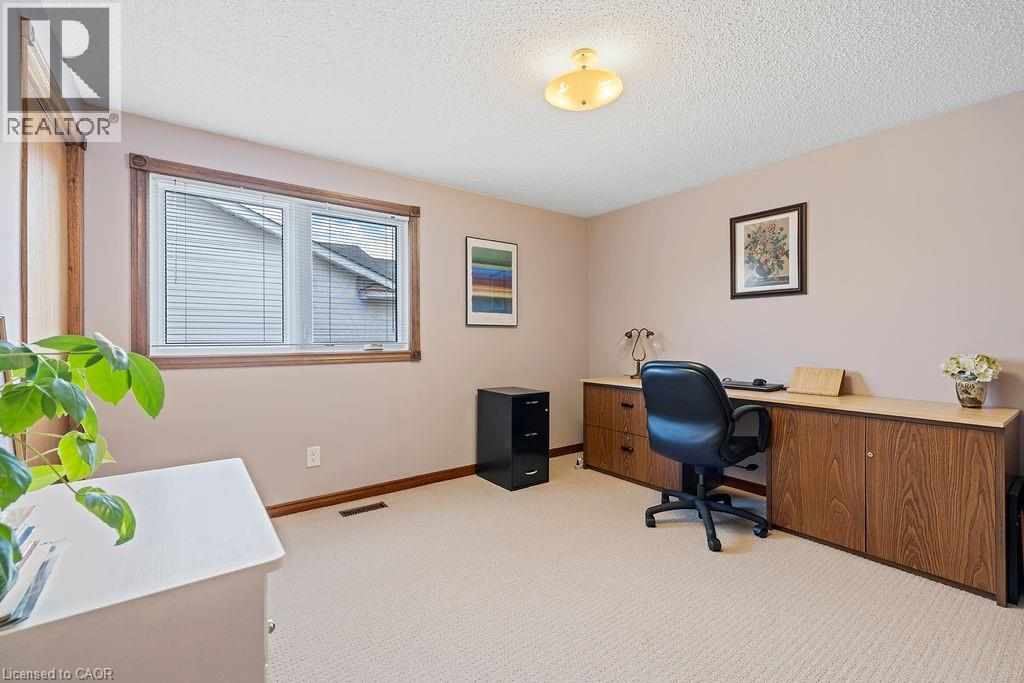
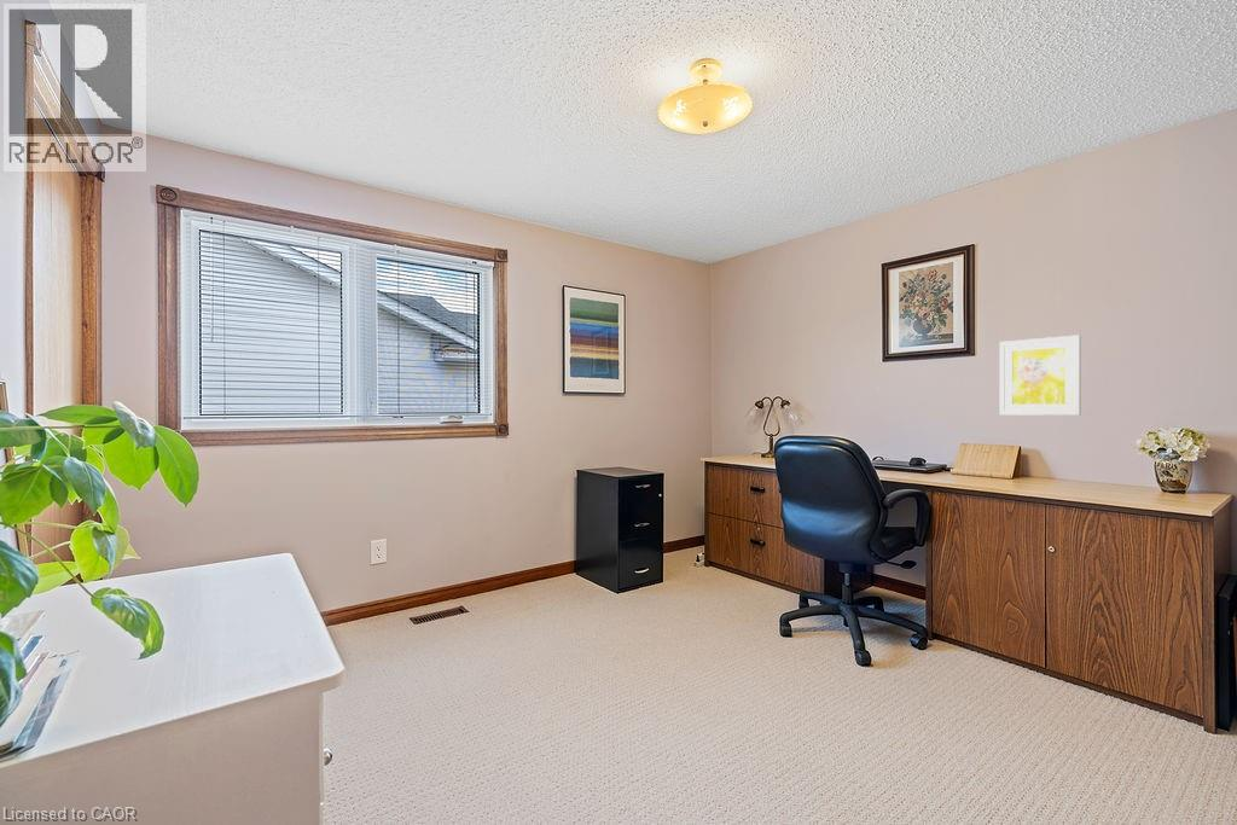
+ wall art [998,335,1082,417]
